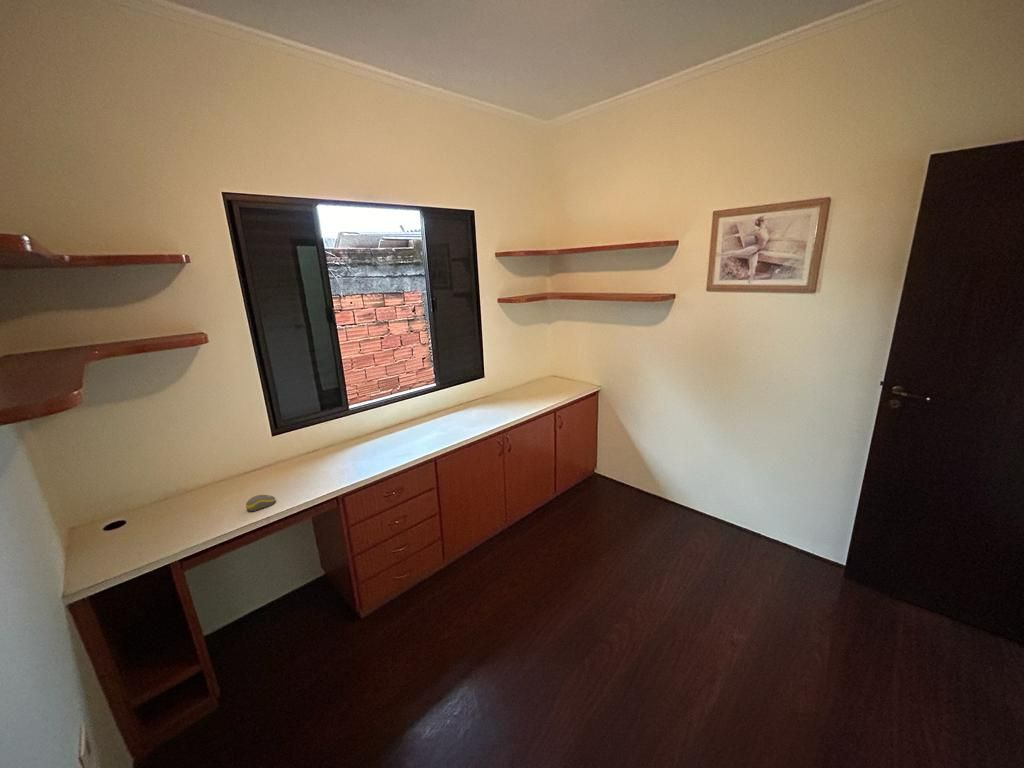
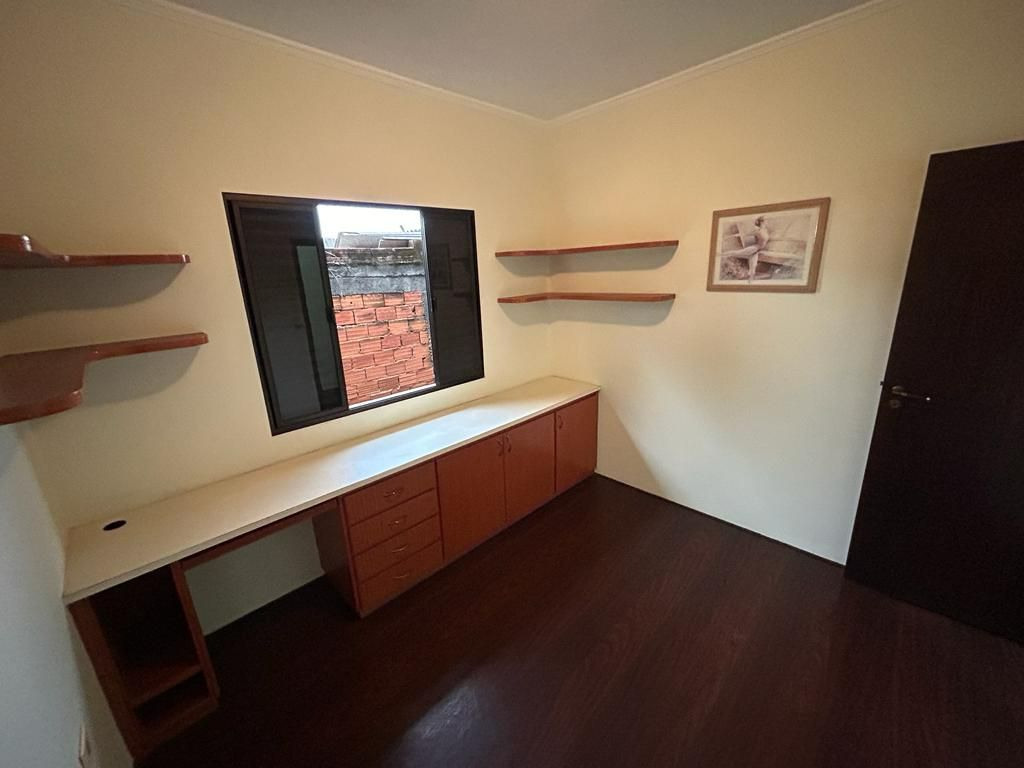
- computer mouse [245,494,277,512]
